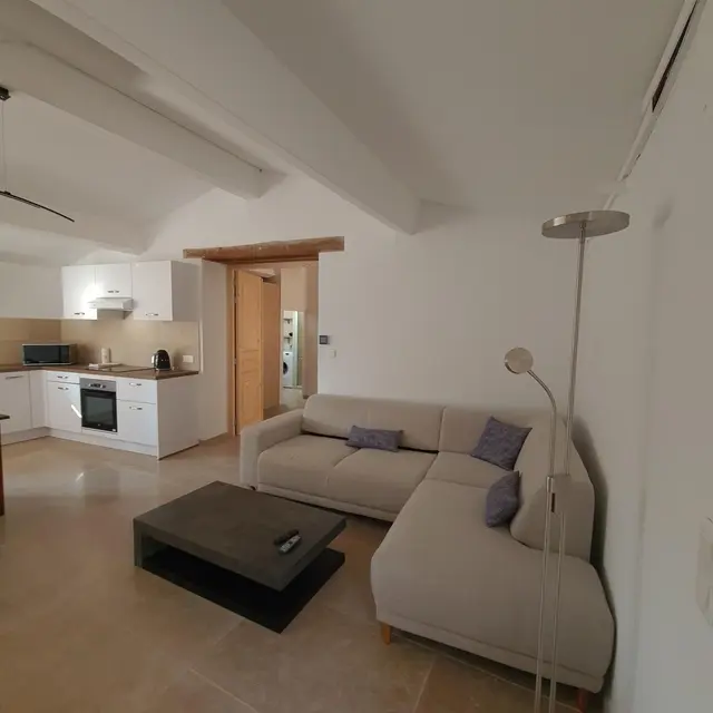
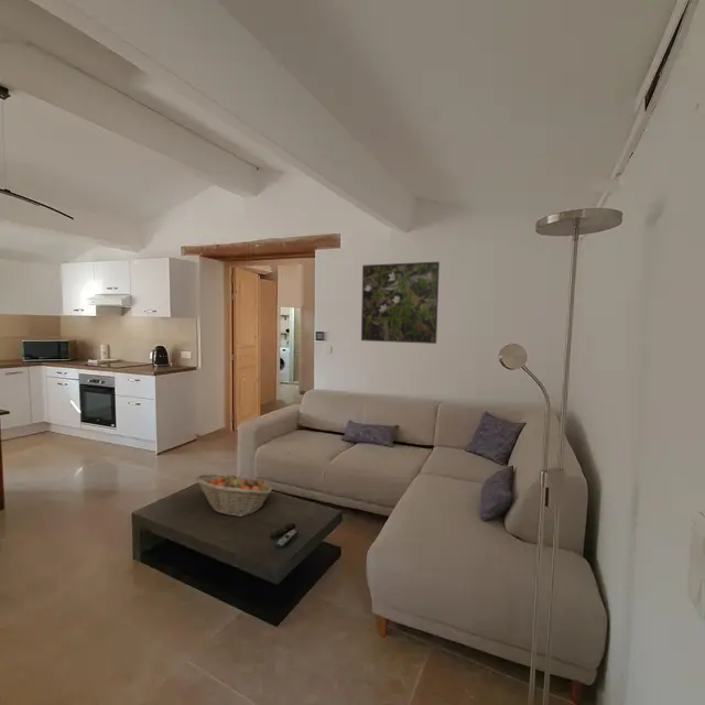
+ fruit basket [194,473,273,518]
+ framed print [360,261,441,345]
